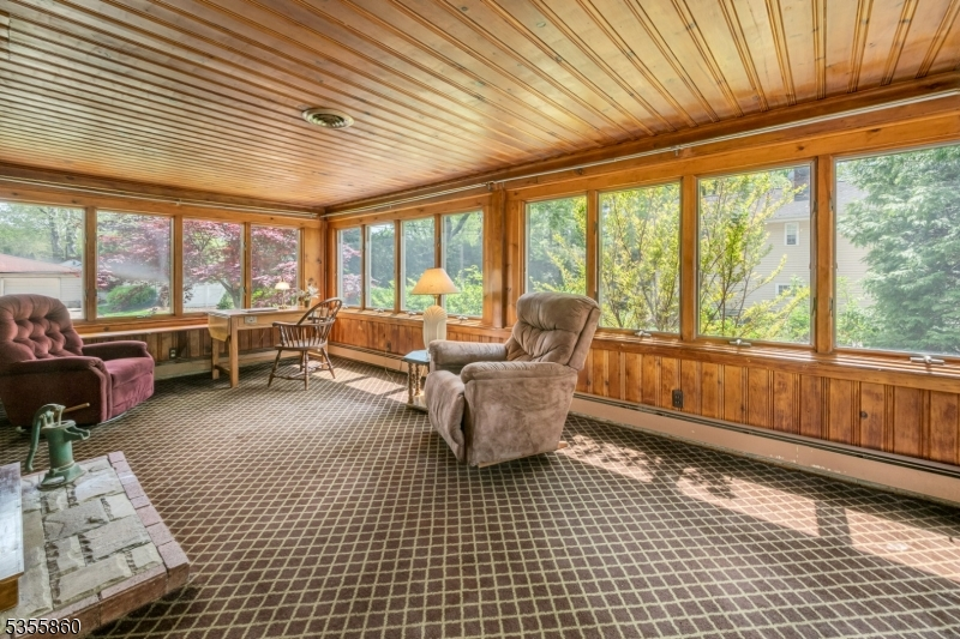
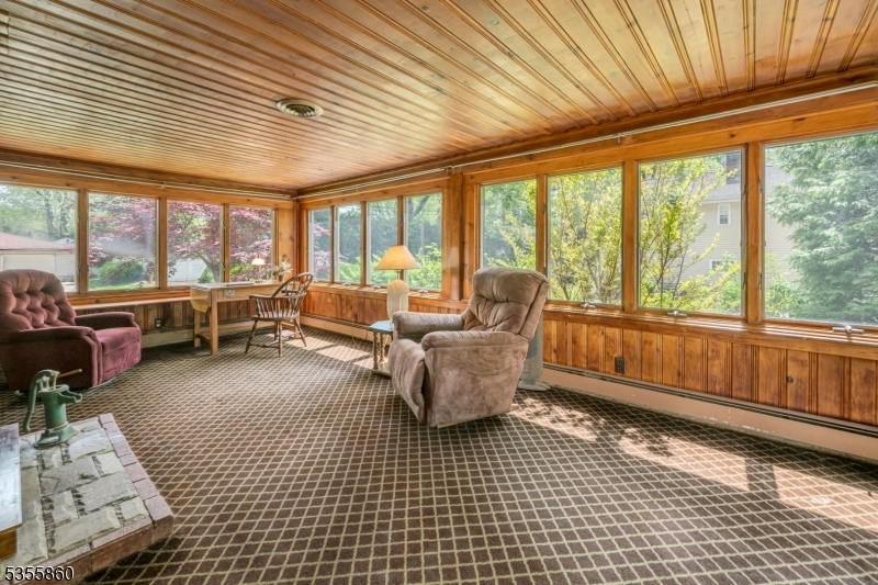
+ air purifier [516,310,551,392]
